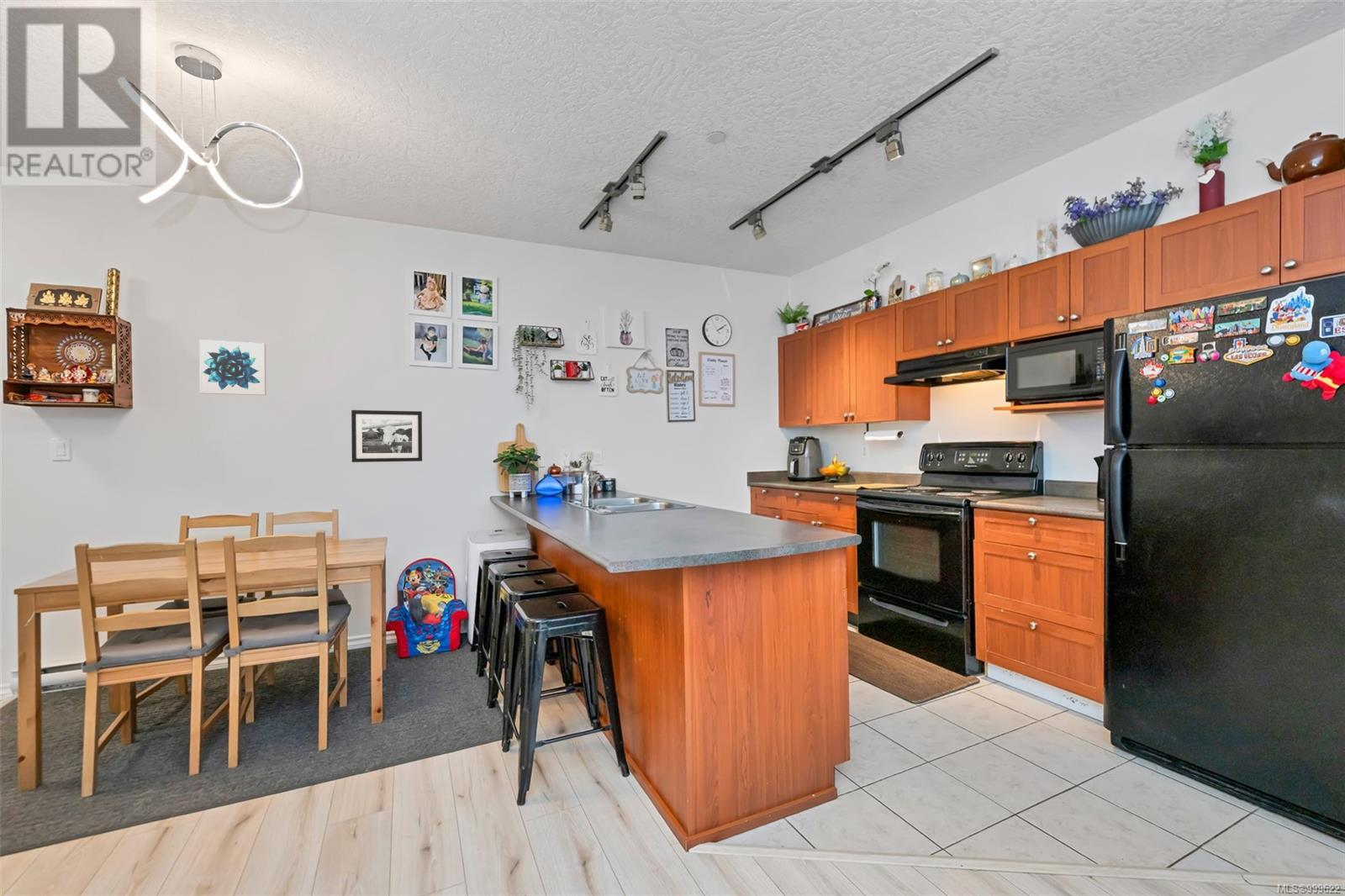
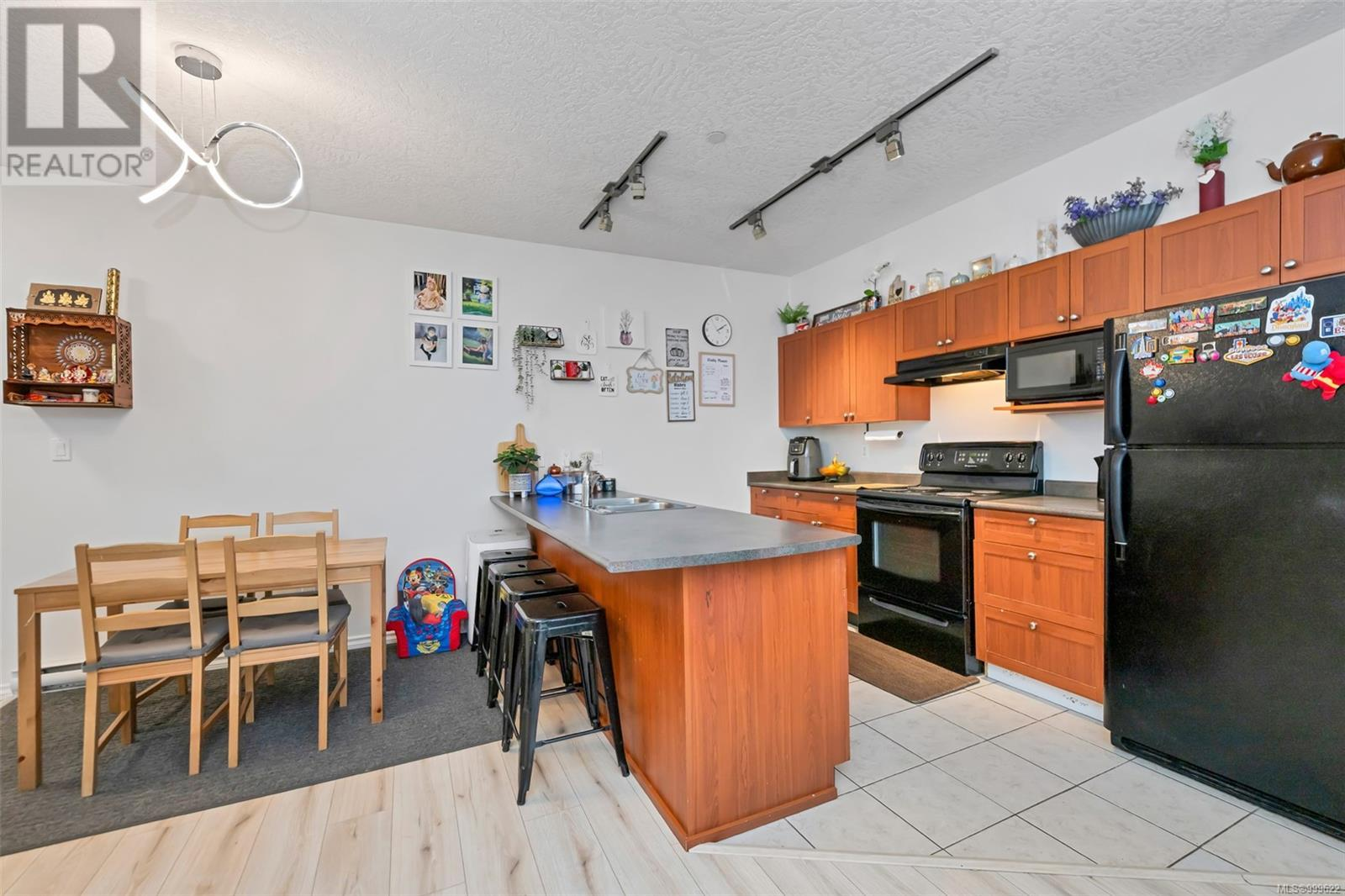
- wall art [198,339,267,396]
- picture frame [351,409,423,463]
